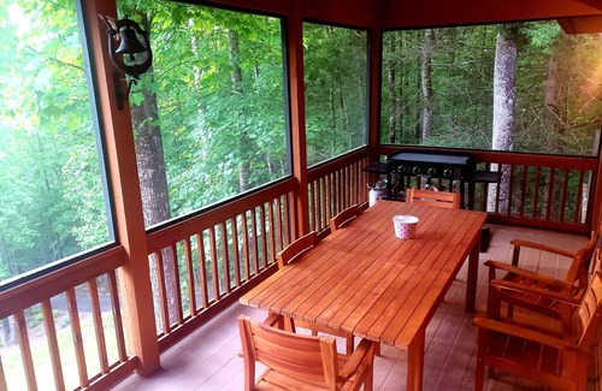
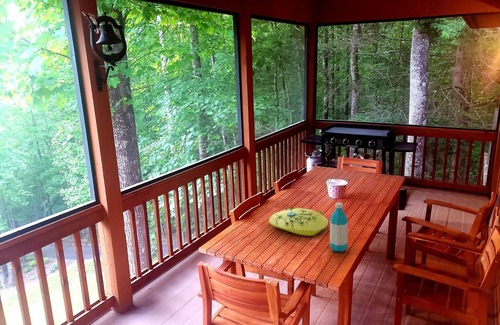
+ water bottle [329,202,349,253]
+ plant [268,207,329,237]
